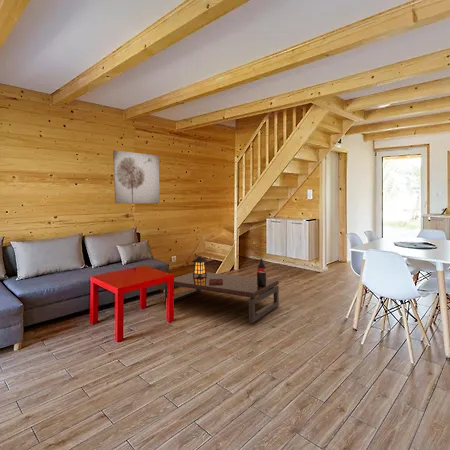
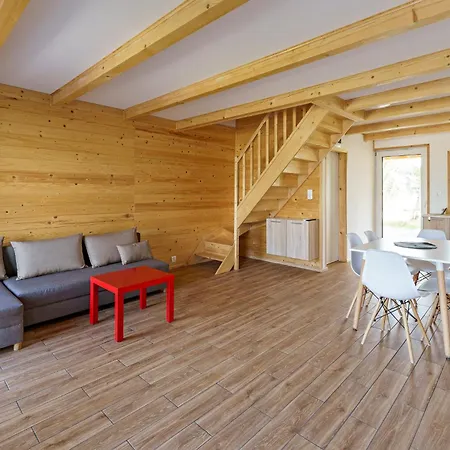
- wall art [112,149,161,204]
- coffee table [164,256,280,324]
